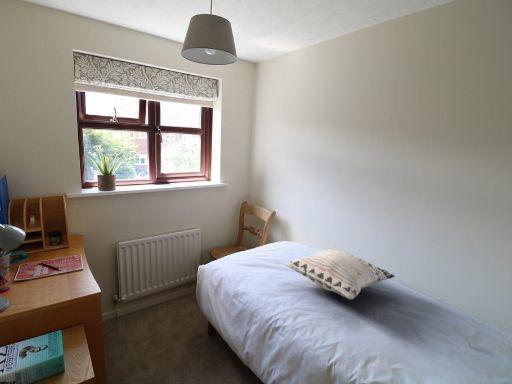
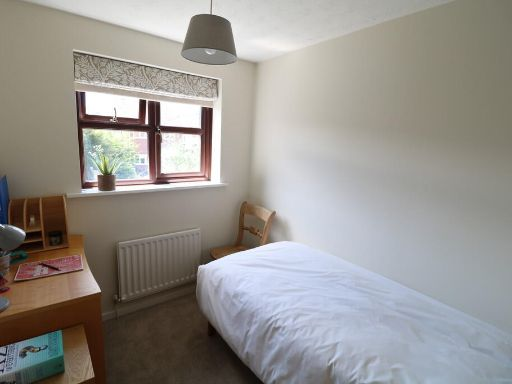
- decorative pillow [282,248,396,301]
